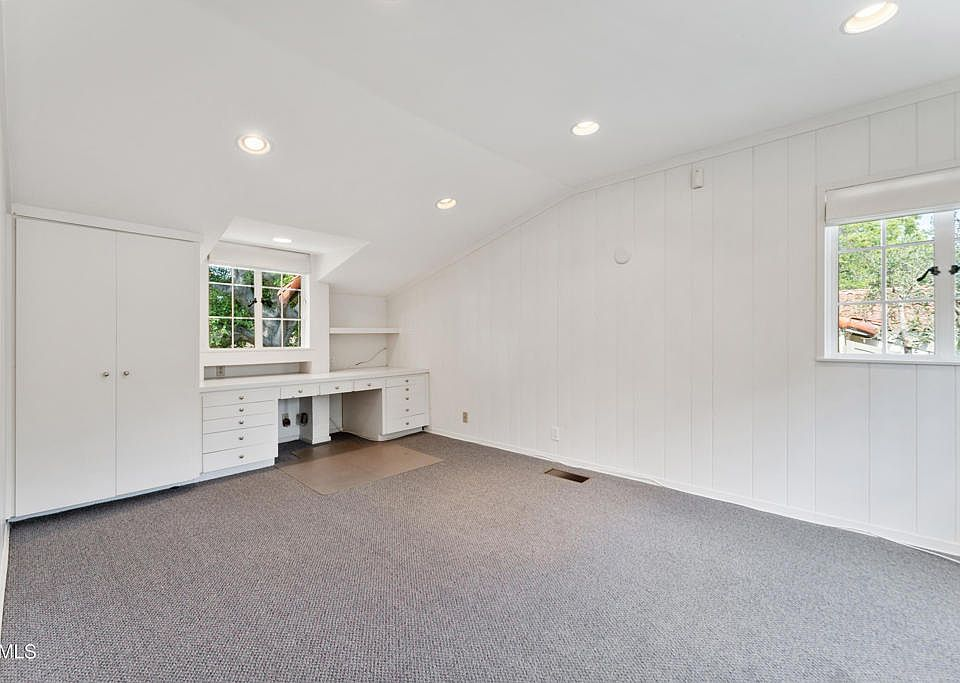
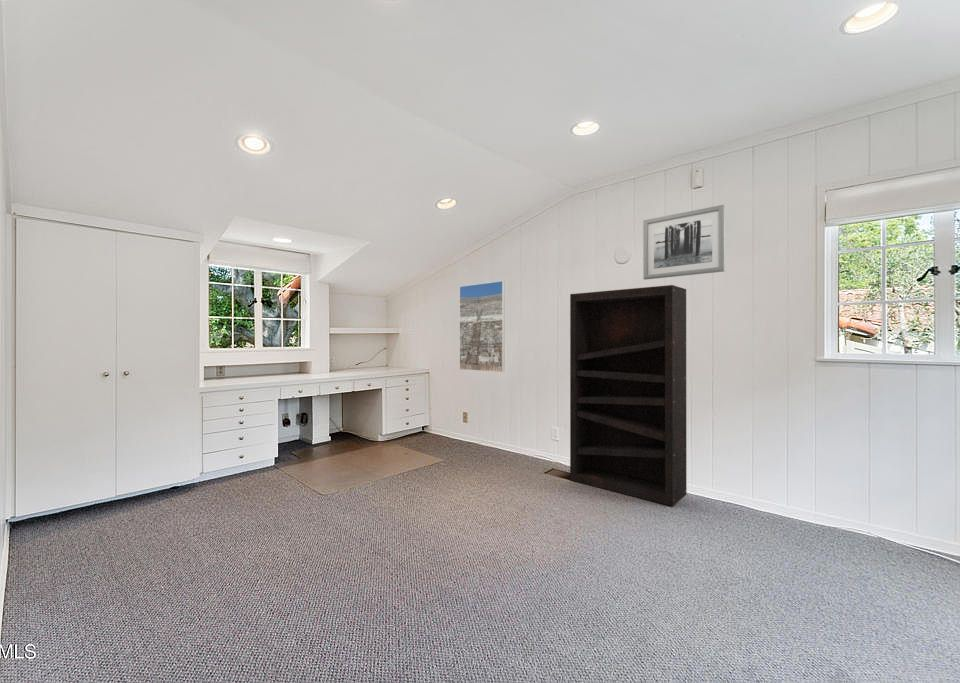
+ bookshelf [569,284,687,507]
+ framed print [459,280,505,373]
+ wall art [642,204,726,281]
